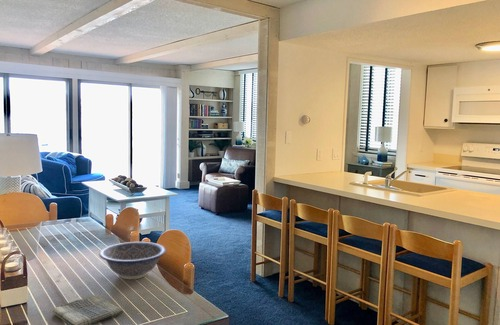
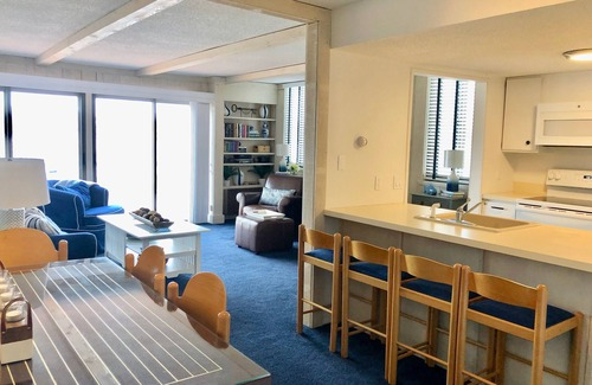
- decorative bowl [98,241,167,280]
- dish towel [52,294,124,325]
